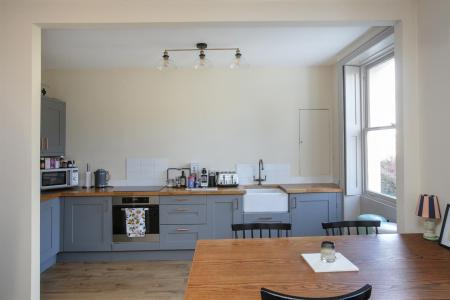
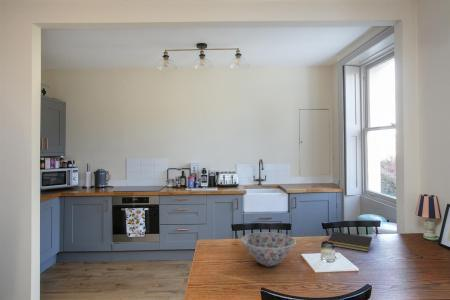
+ notepad [326,231,373,253]
+ bowl [240,231,297,267]
